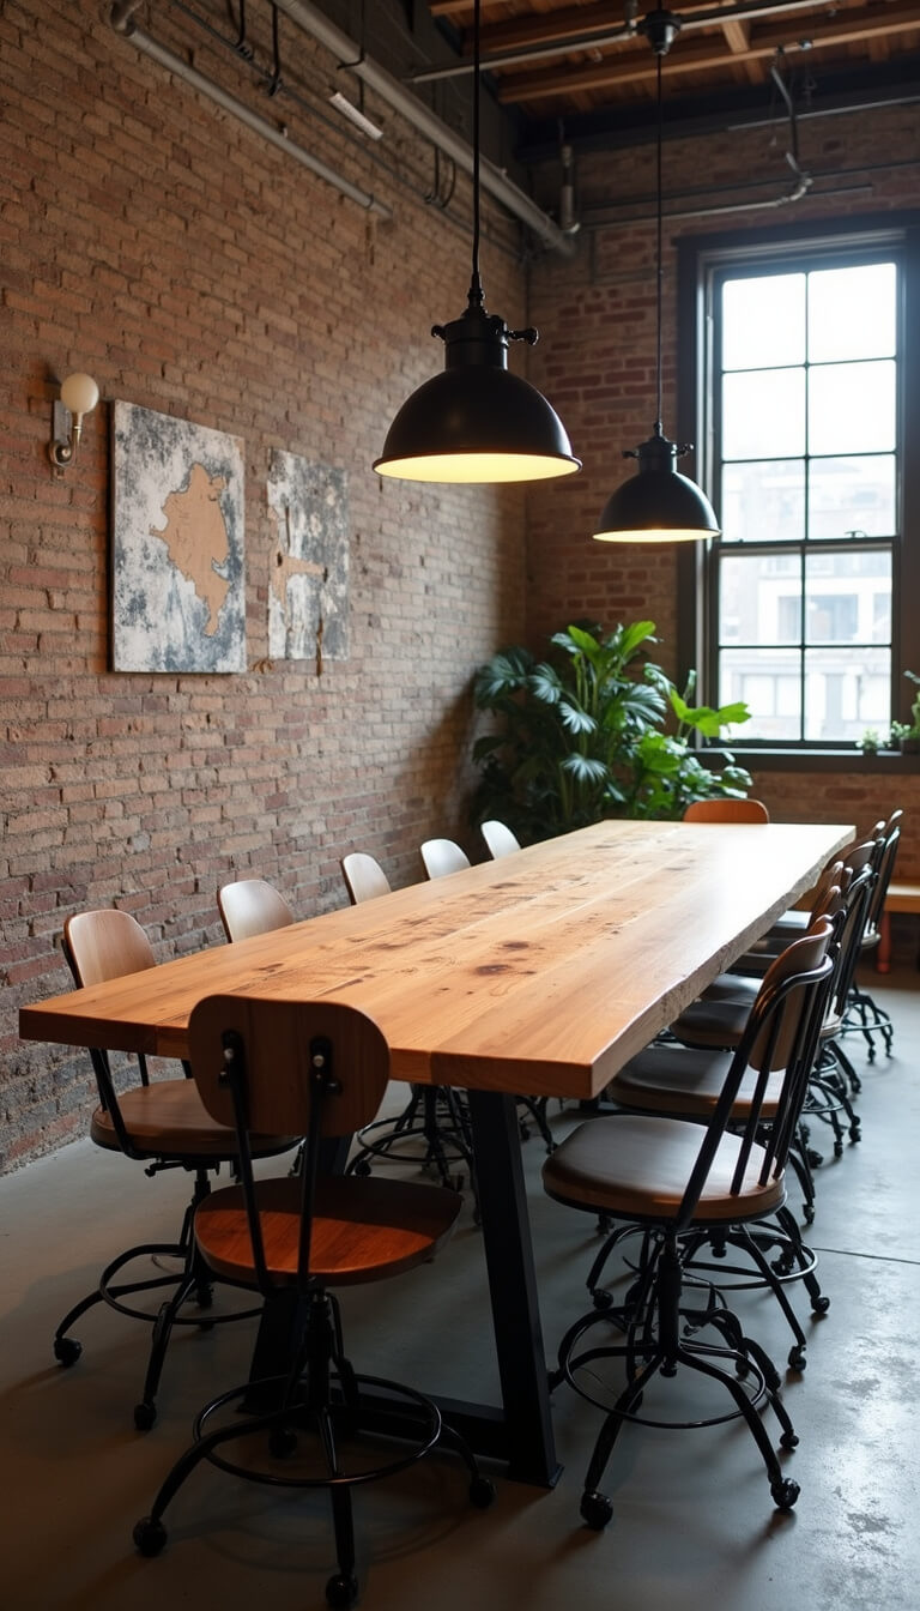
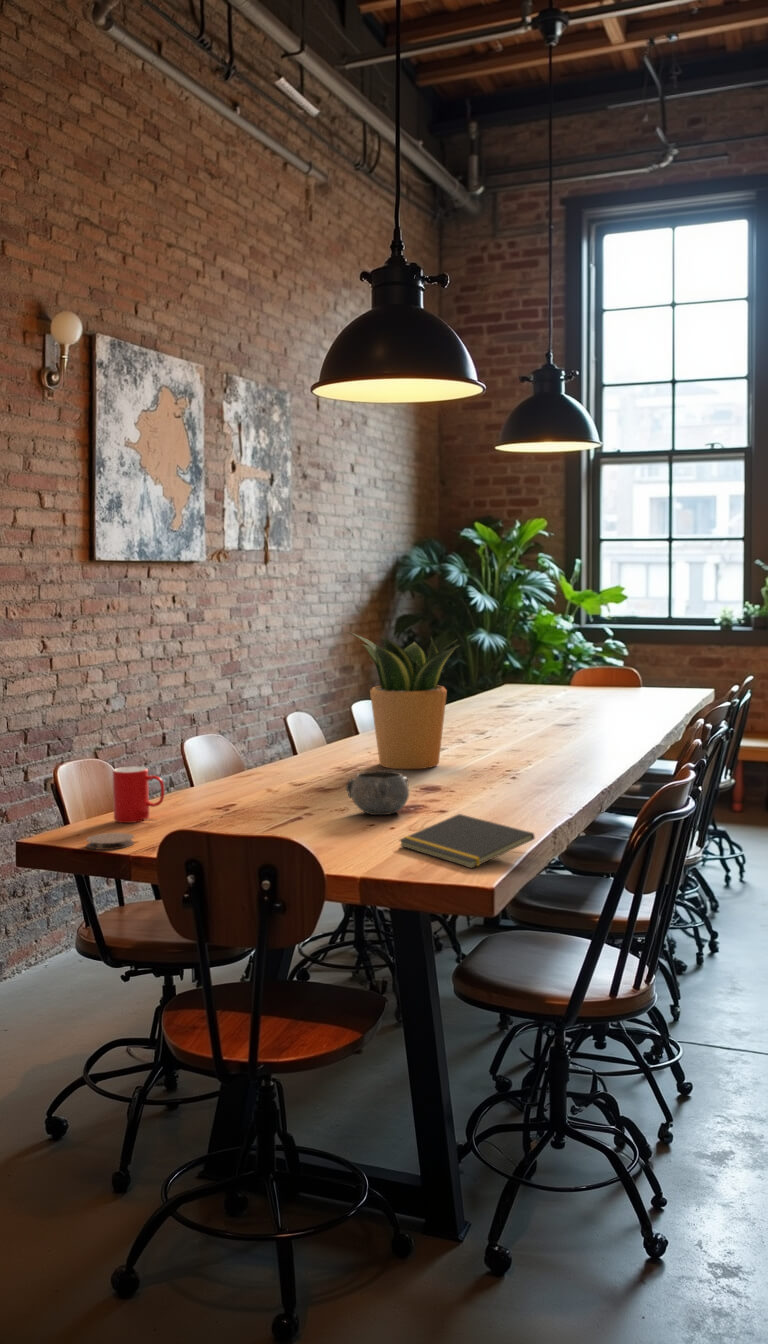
+ decorative bowl [345,769,410,816]
+ notepad [398,813,536,869]
+ coaster [85,831,135,851]
+ potted plant [345,630,461,770]
+ cup [111,766,166,824]
